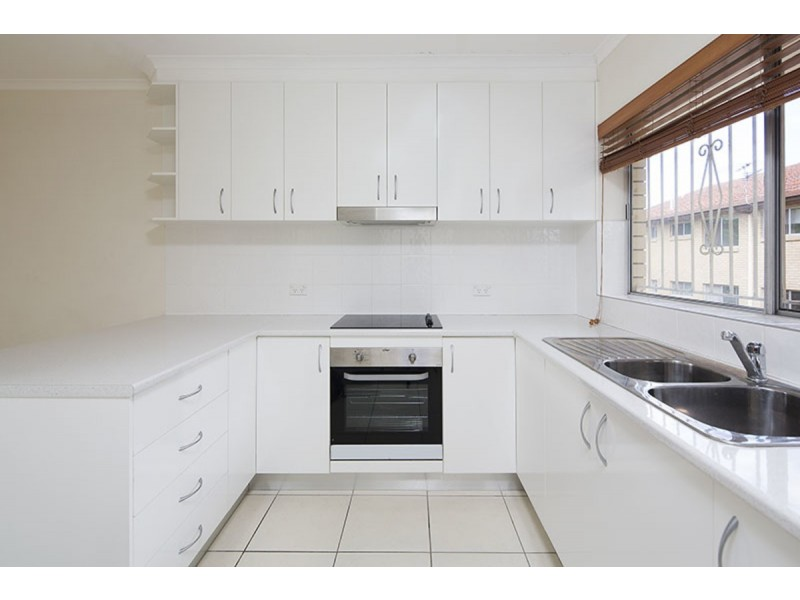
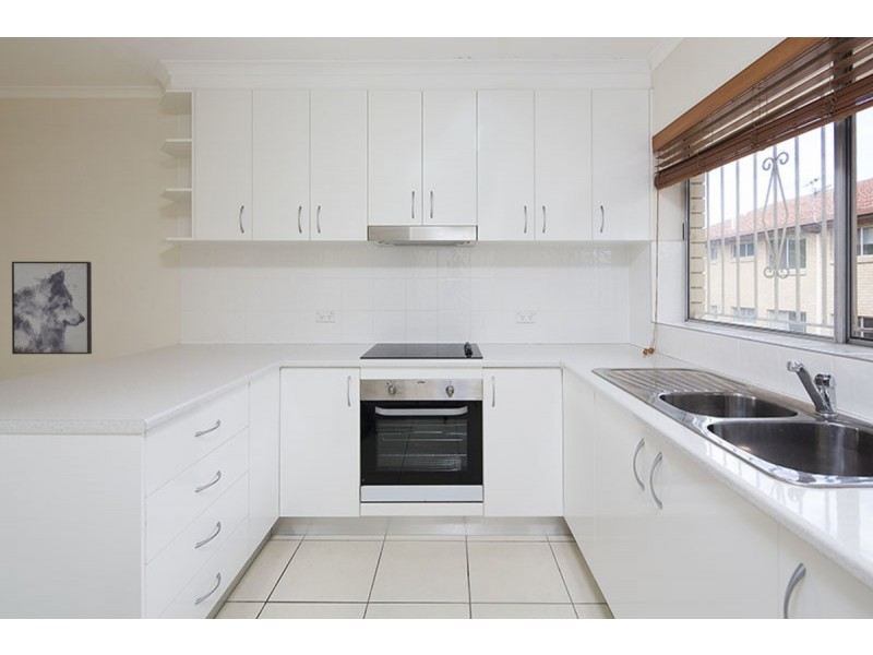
+ wall art [11,261,93,355]
